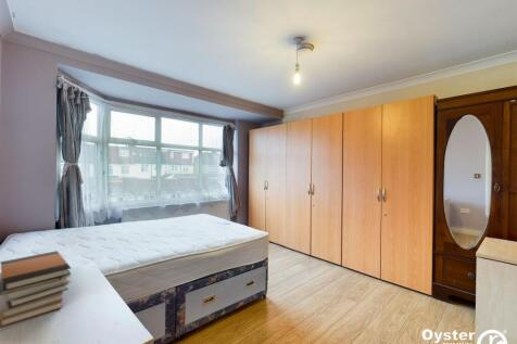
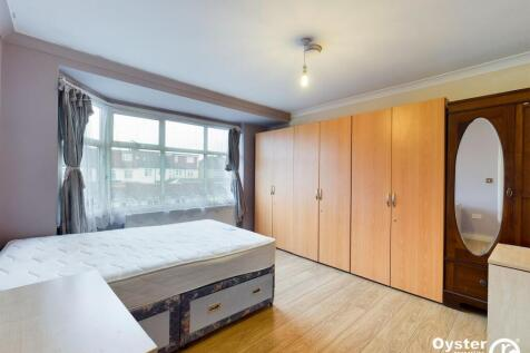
- book stack [0,250,72,329]
